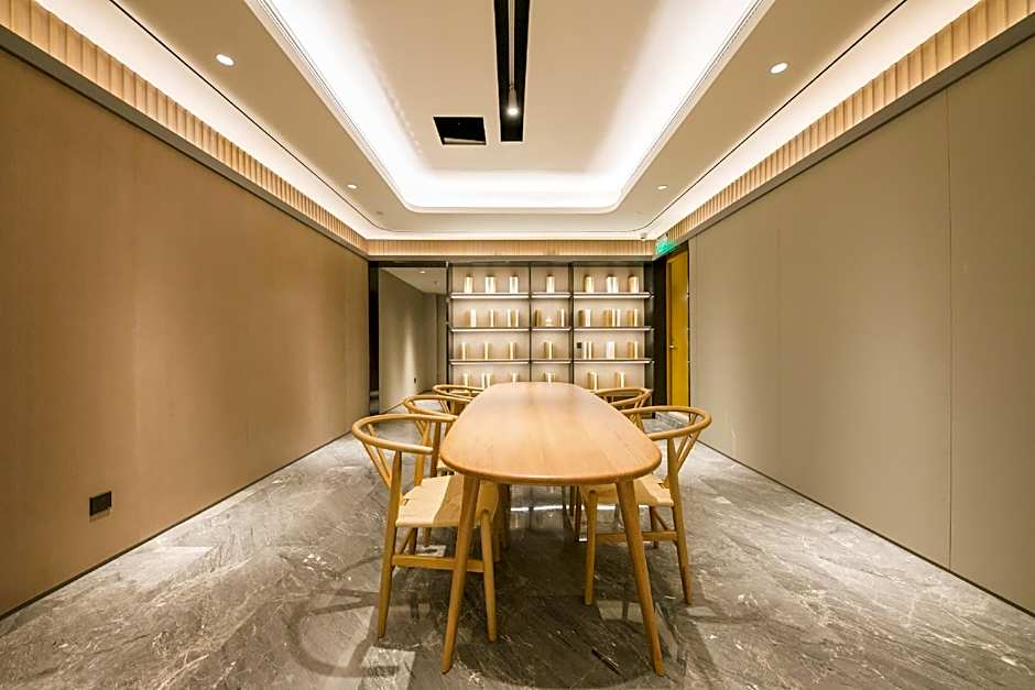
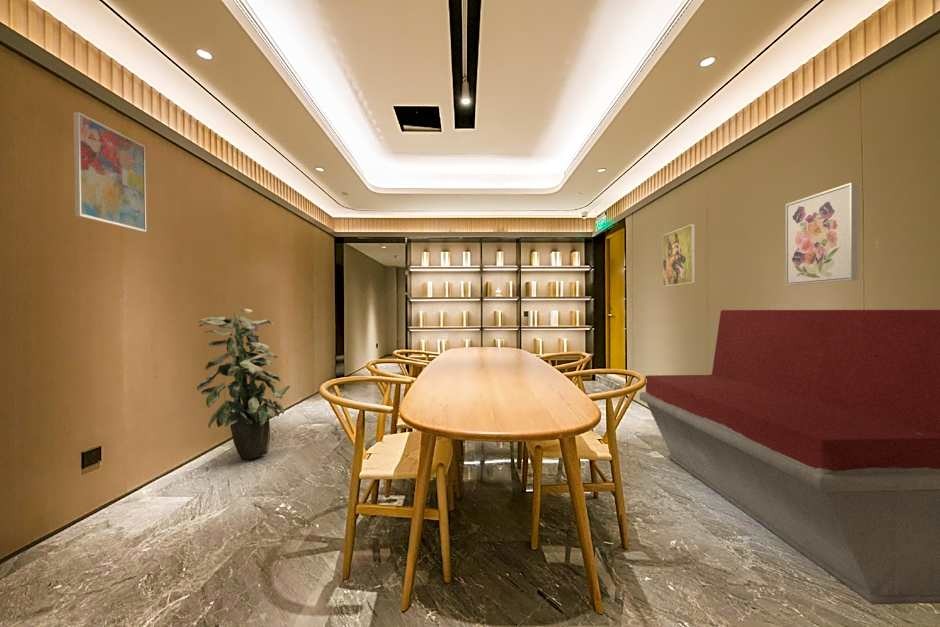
+ wall art [785,181,859,286]
+ bench [639,309,940,605]
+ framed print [662,223,696,287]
+ wall art [73,111,147,233]
+ indoor plant [196,308,291,460]
